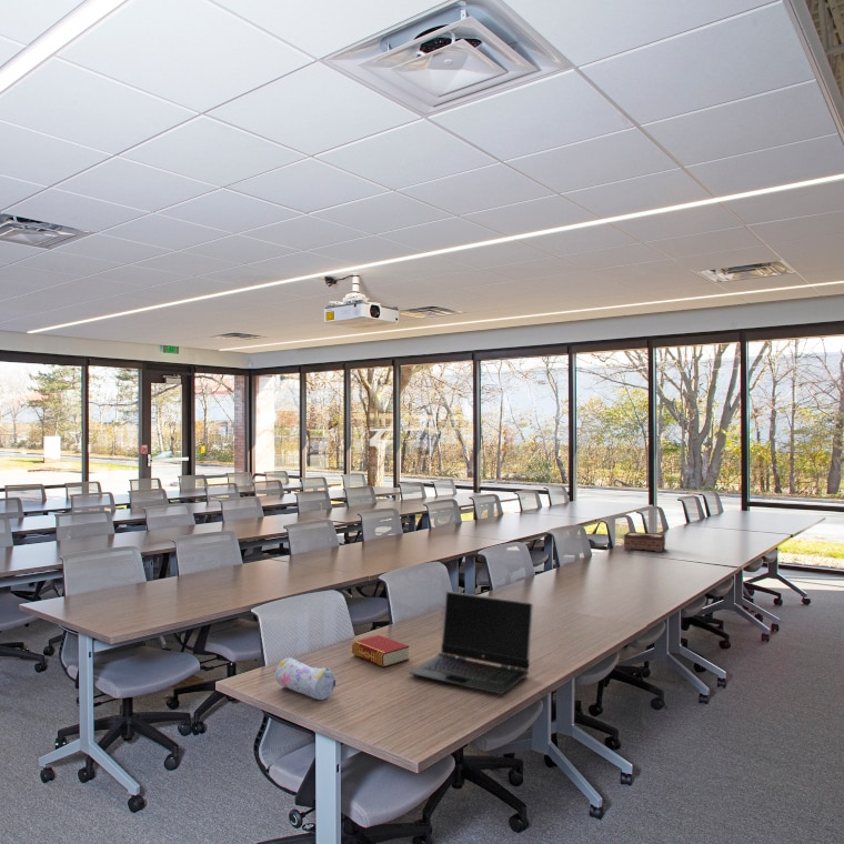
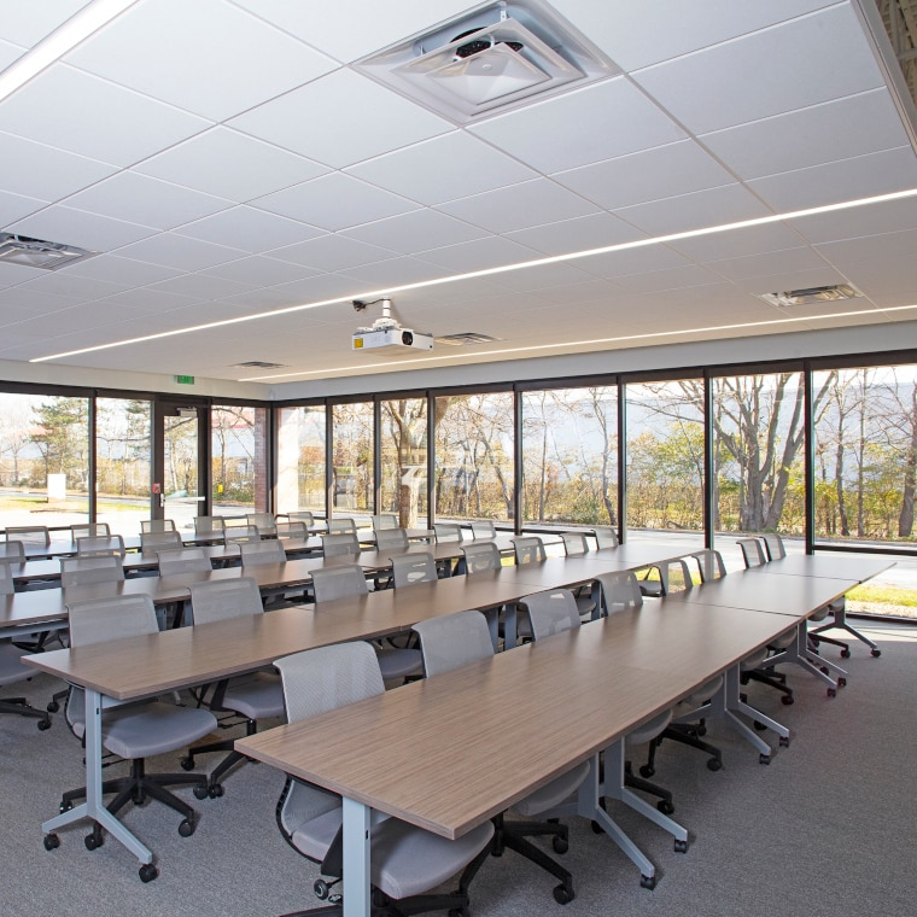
- pencil case [274,656,336,701]
- laptop computer [408,590,534,695]
- book [351,634,410,669]
- tissue box [623,531,666,553]
